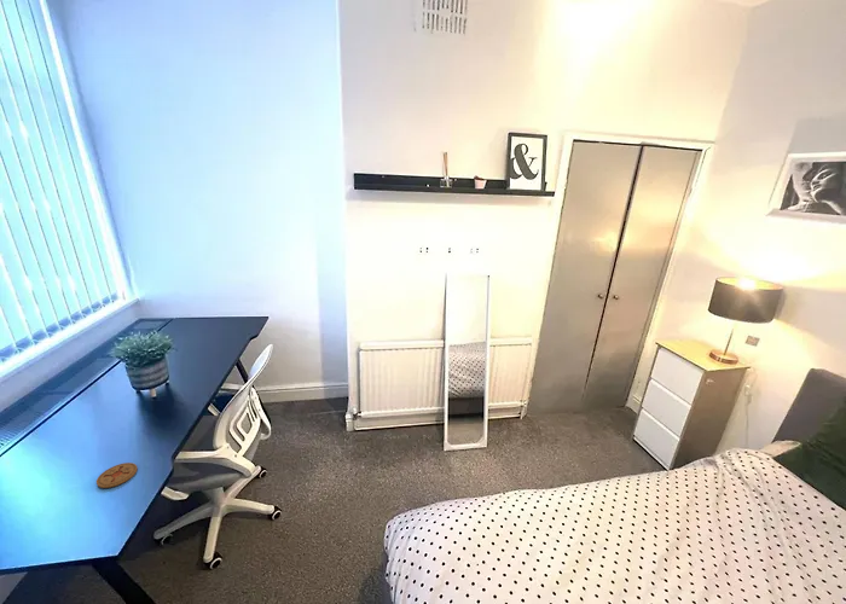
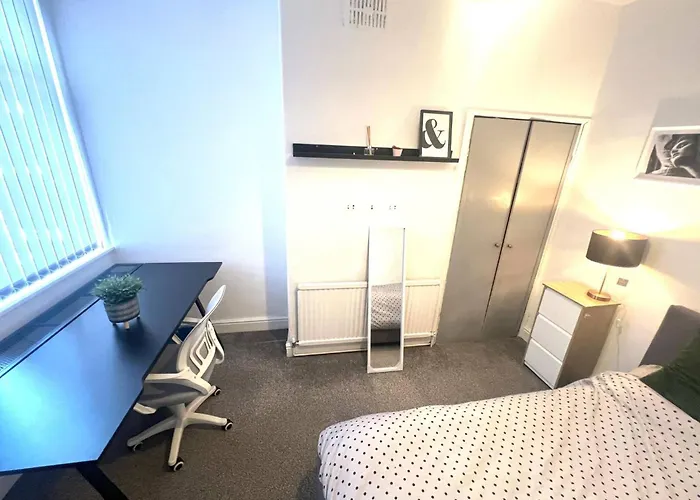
- coaster [95,461,139,489]
